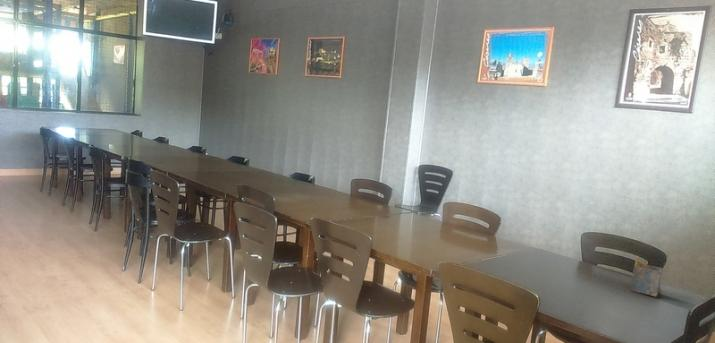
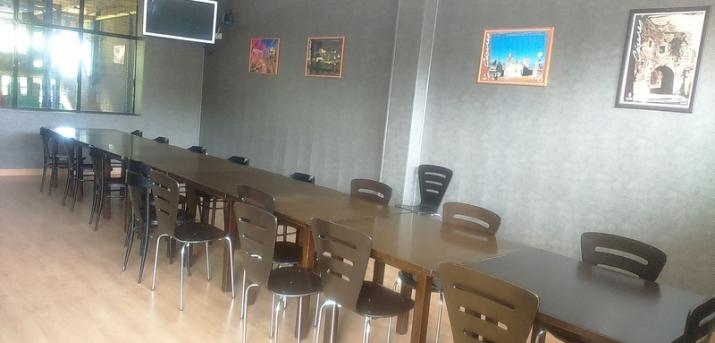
- napkin holder [629,255,663,298]
